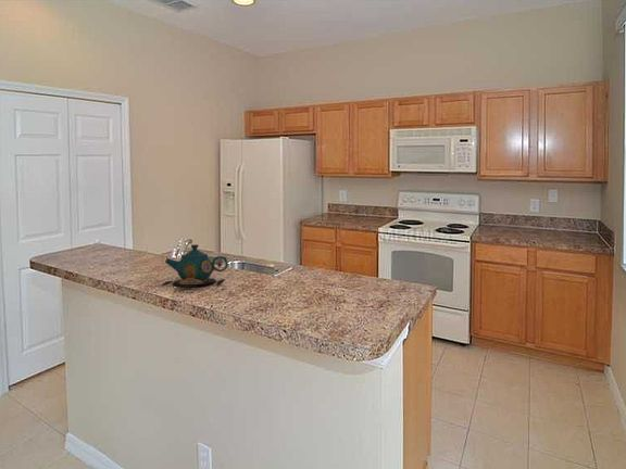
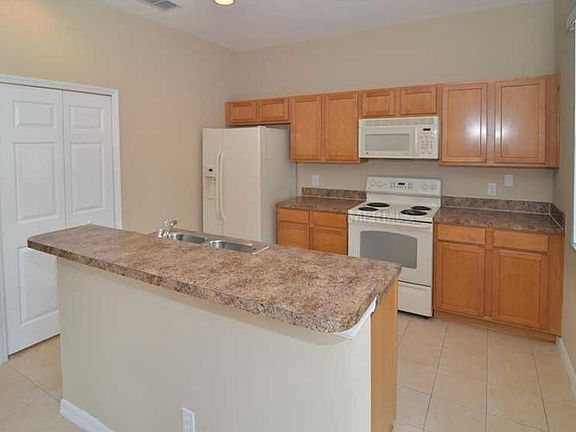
- teapot [161,243,229,288]
